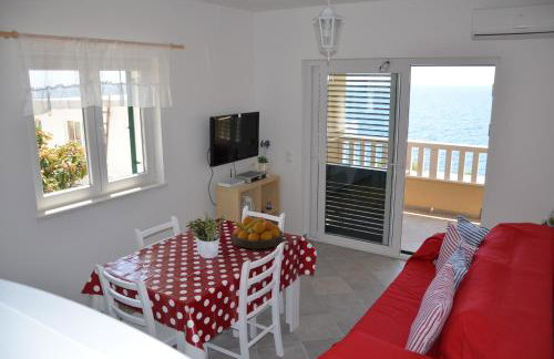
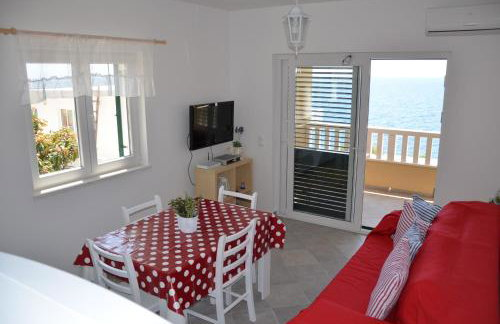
- fruit bowl [229,215,284,249]
